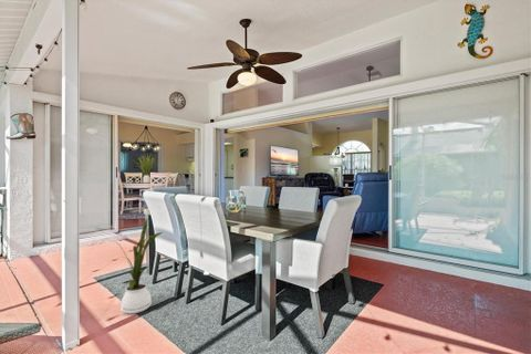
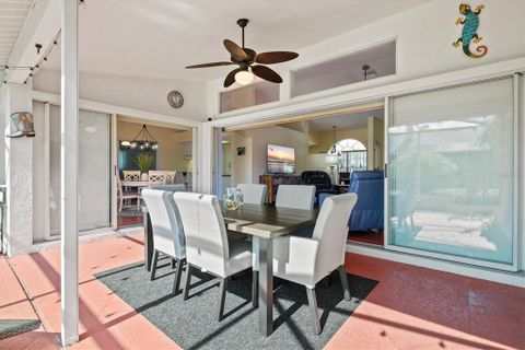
- house plant [114,217,164,315]
